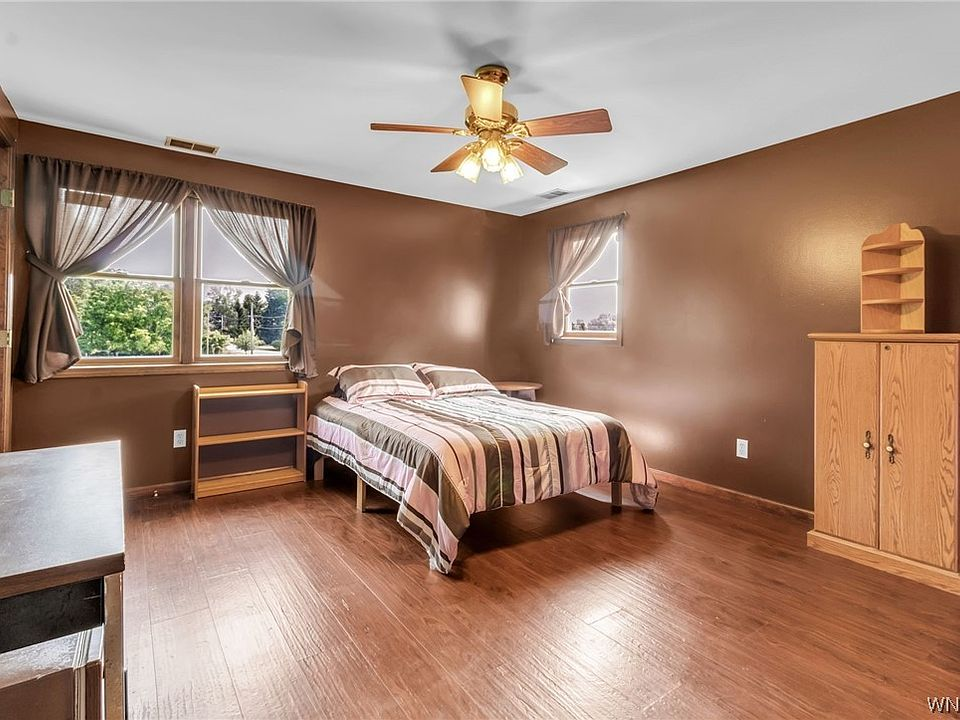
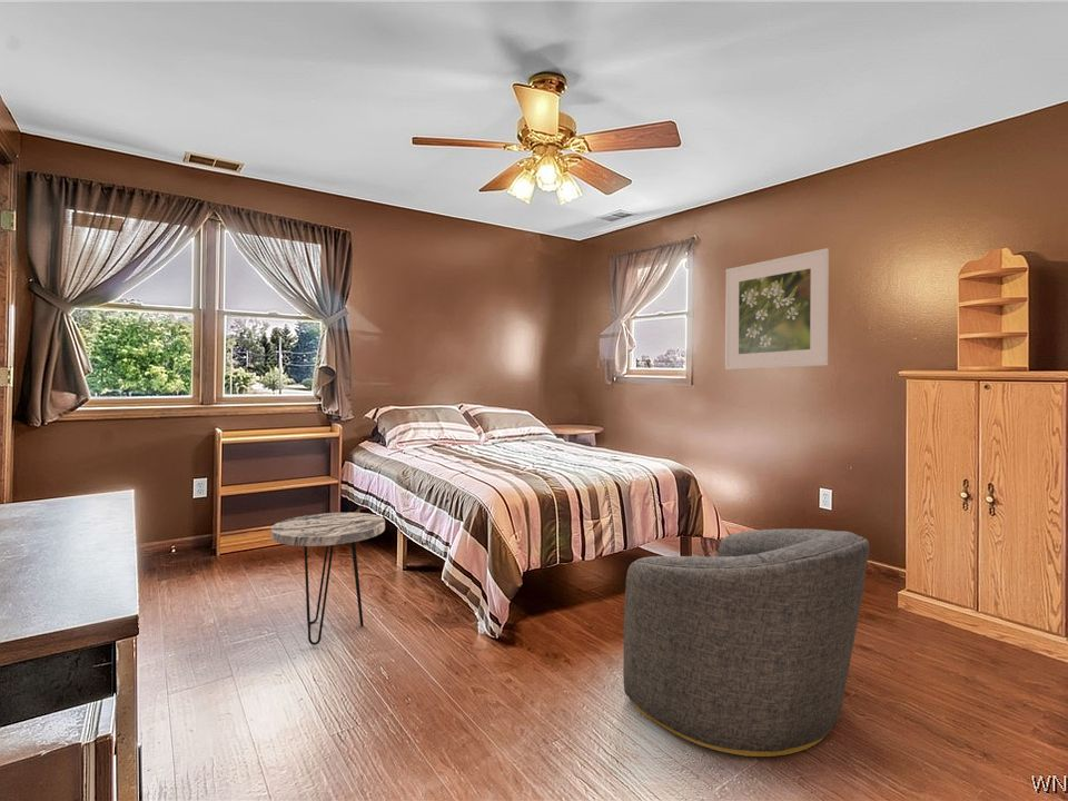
+ armchair [622,527,870,758]
+ side table [269,512,386,646]
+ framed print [724,247,830,370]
